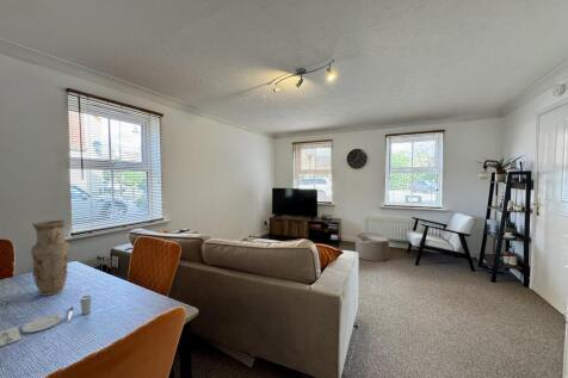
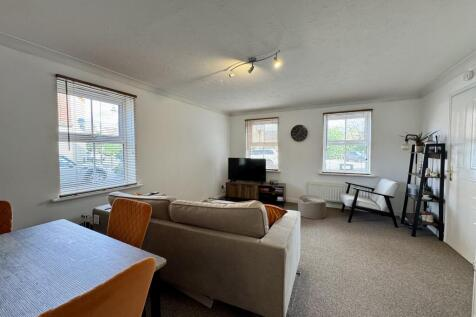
- placemat [0,293,93,347]
- vase [30,219,70,297]
